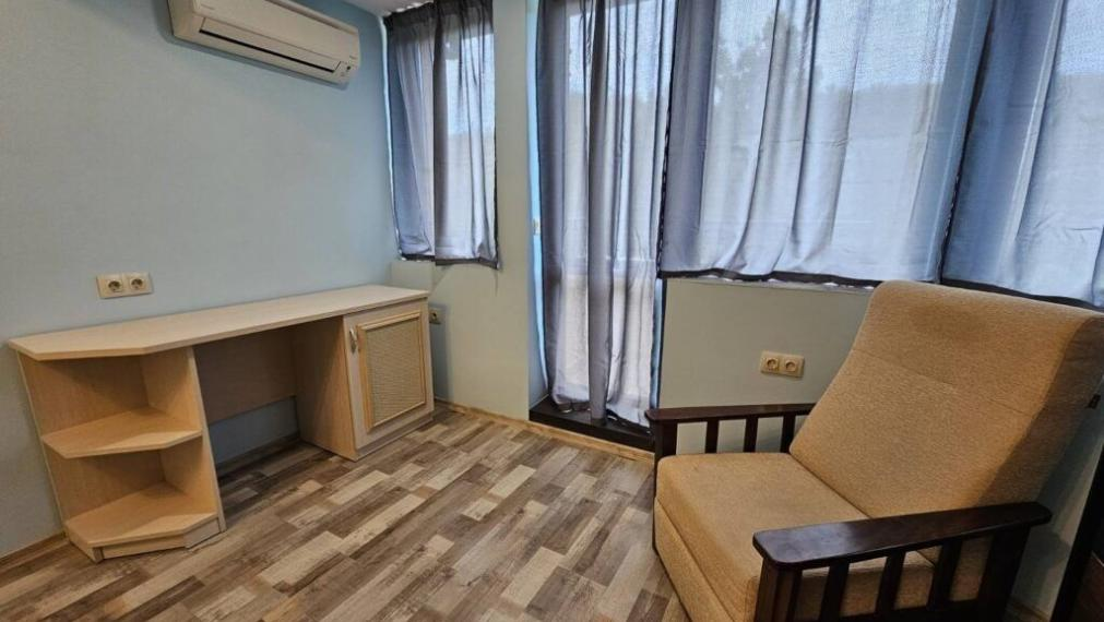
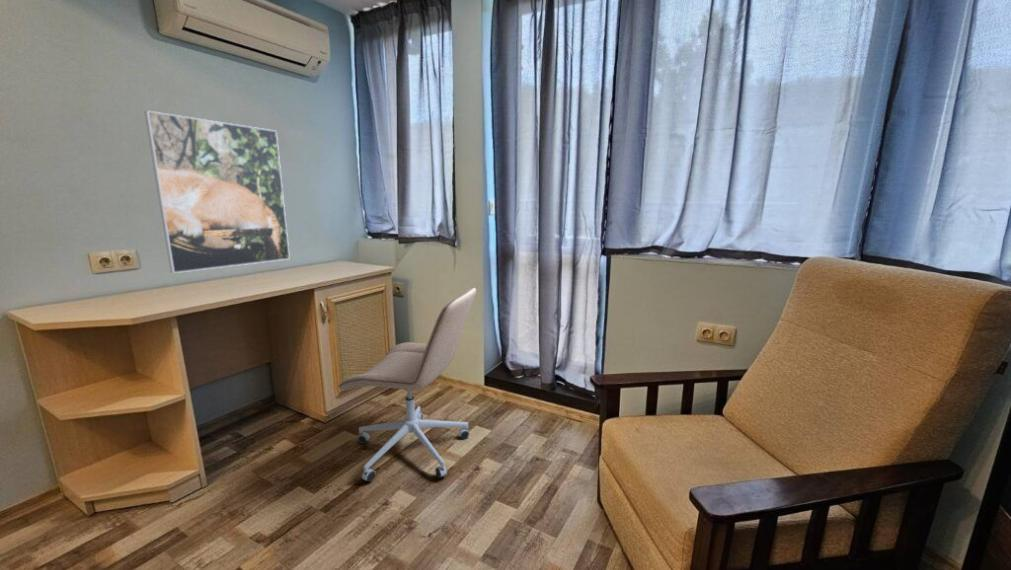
+ office chair [337,286,477,483]
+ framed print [144,110,291,274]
